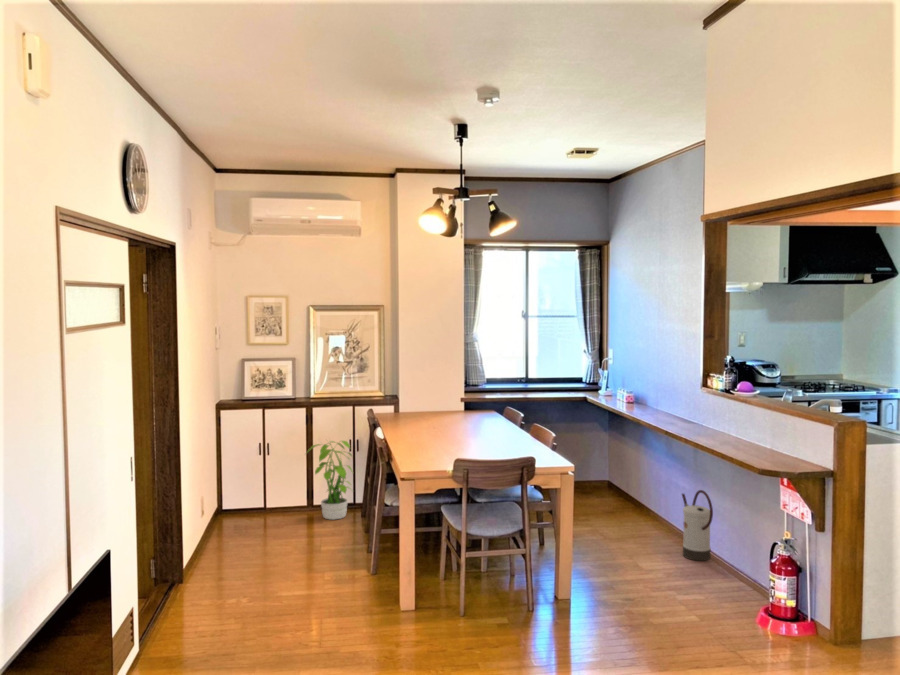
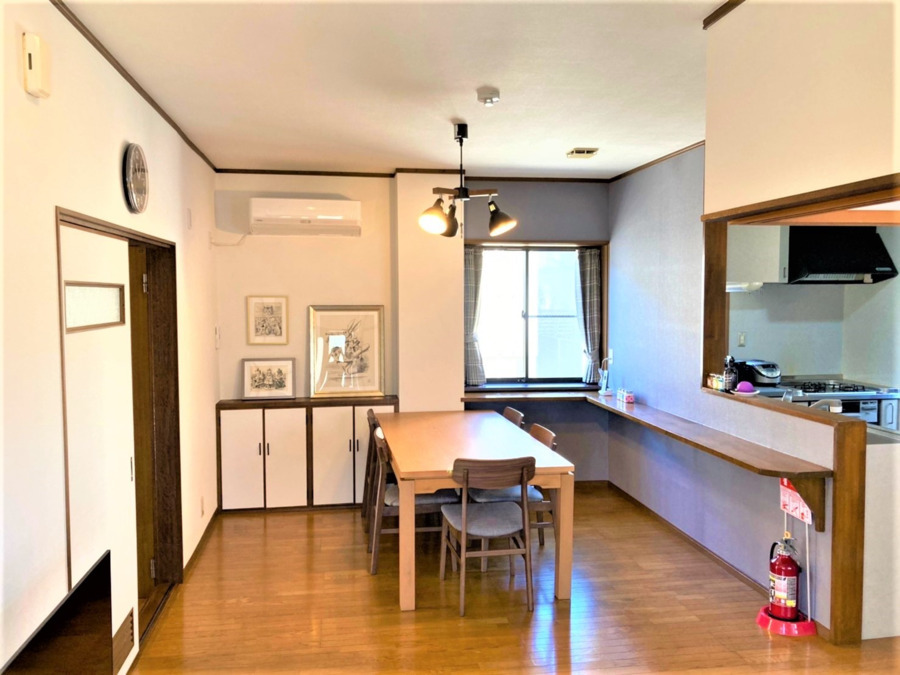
- watering can [681,489,714,562]
- potted plant [303,438,355,521]
